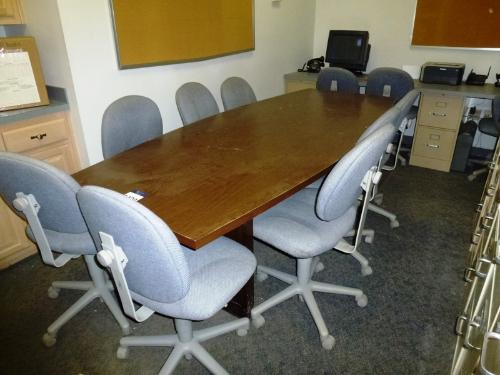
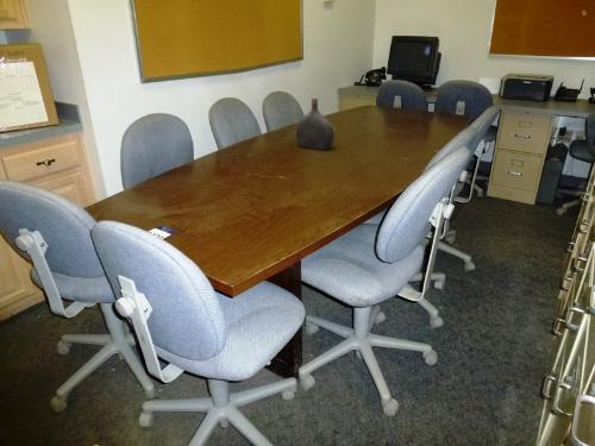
+ water jug [295,96,336,151]
